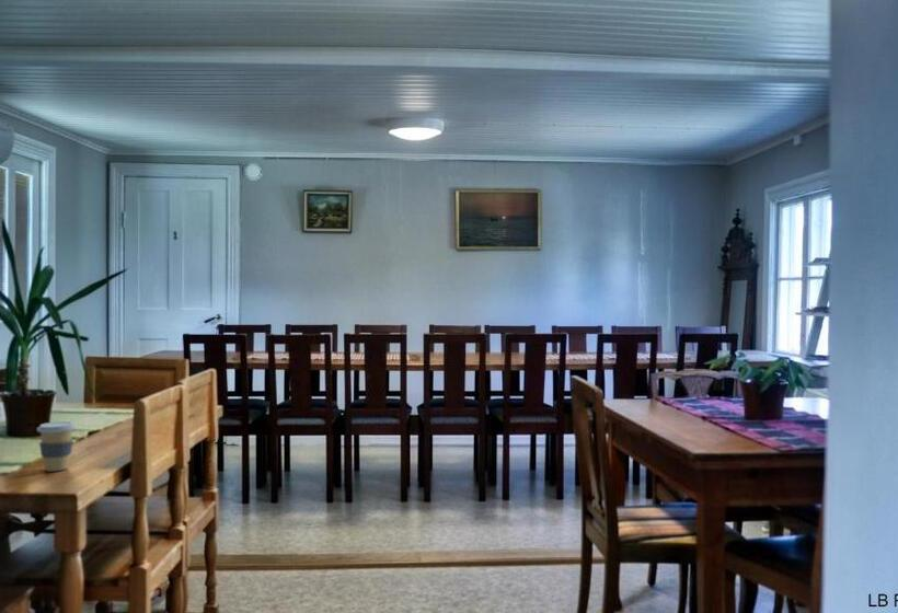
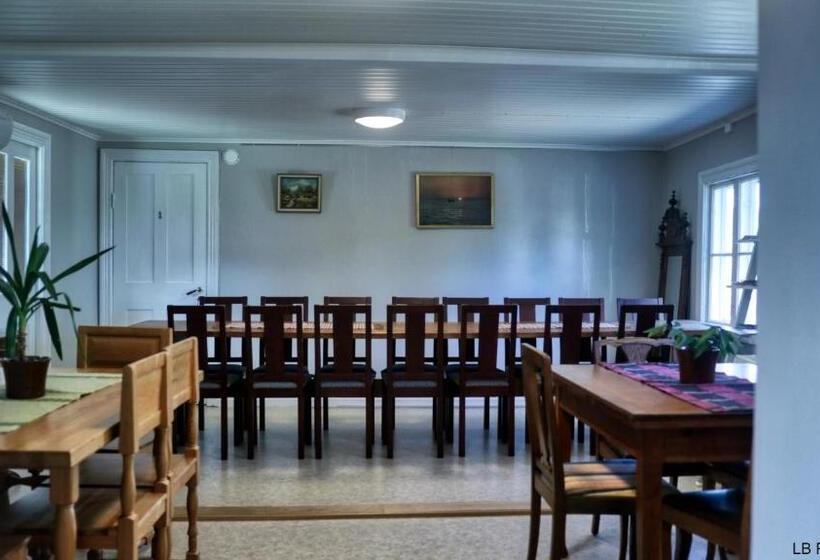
- coffee cup [36,420,77,472]
